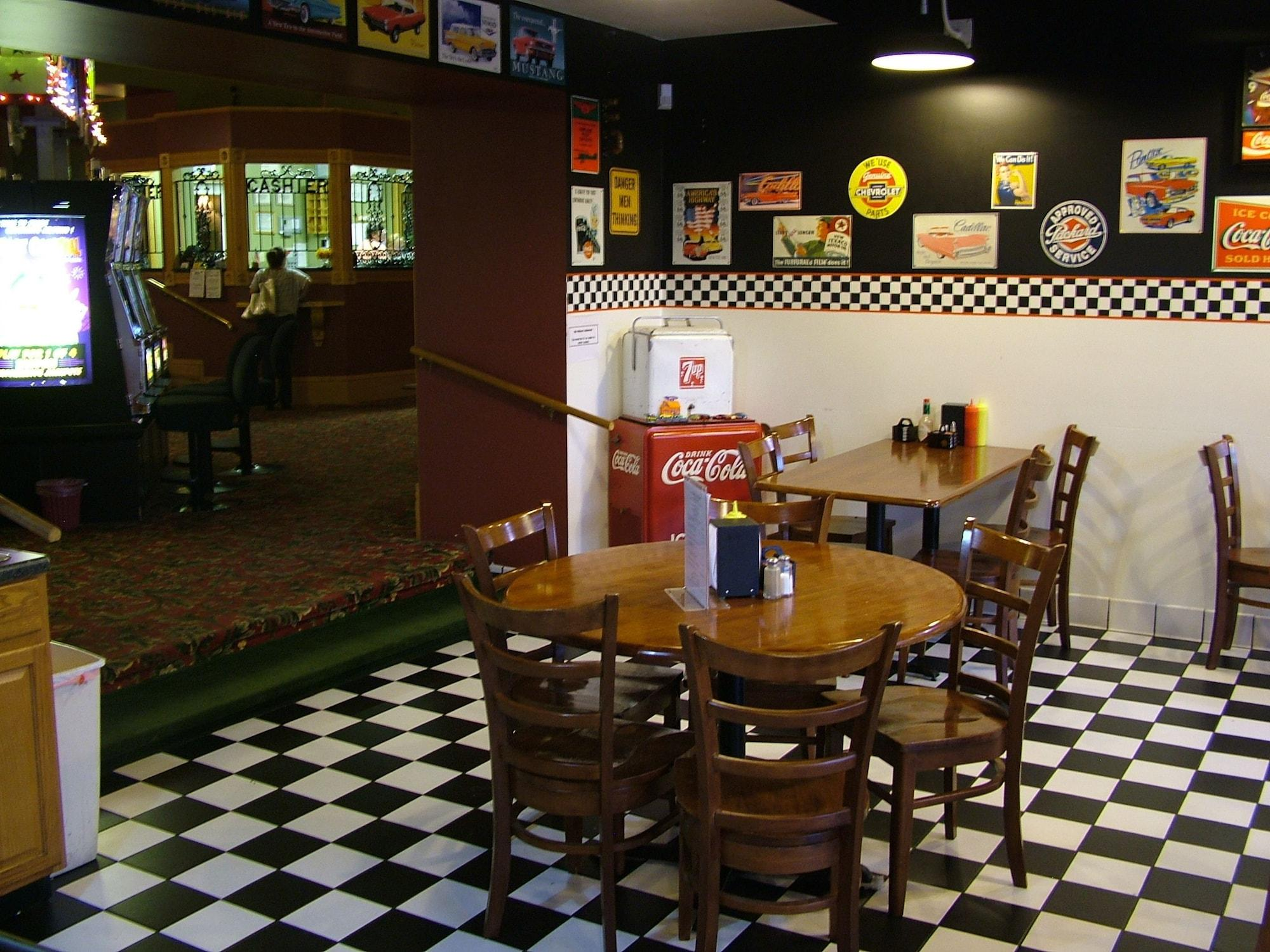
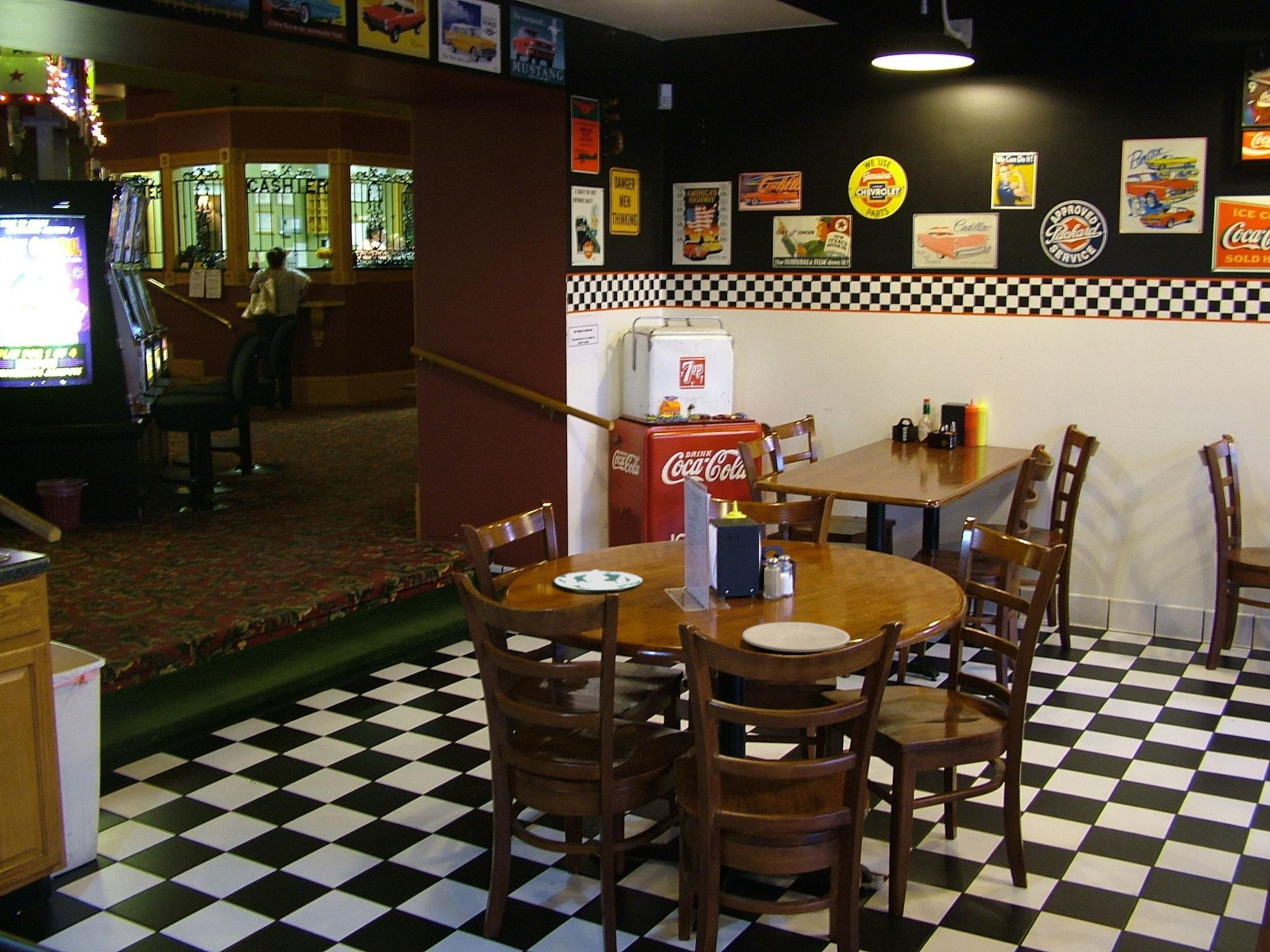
+ plate [742,621,851,653]
+ plate [553,569,644,591]
